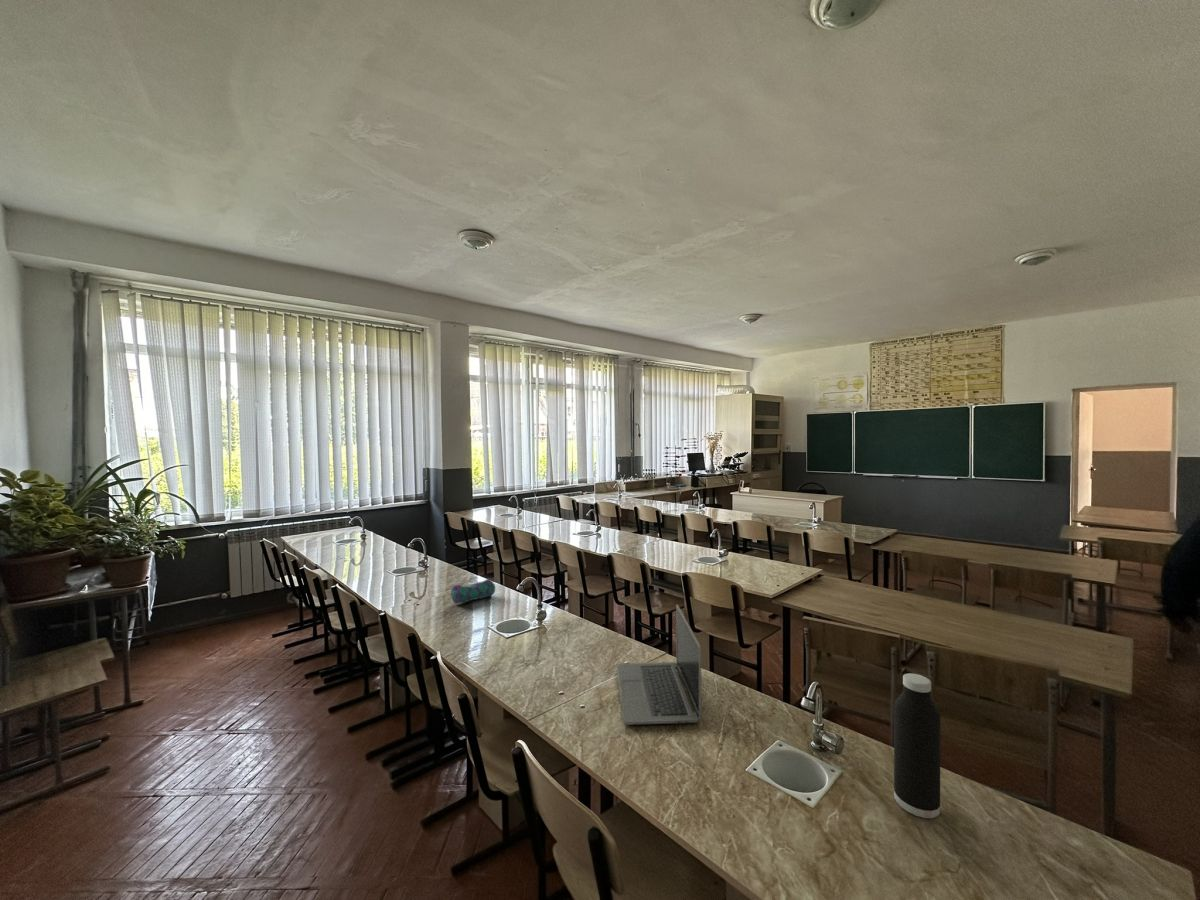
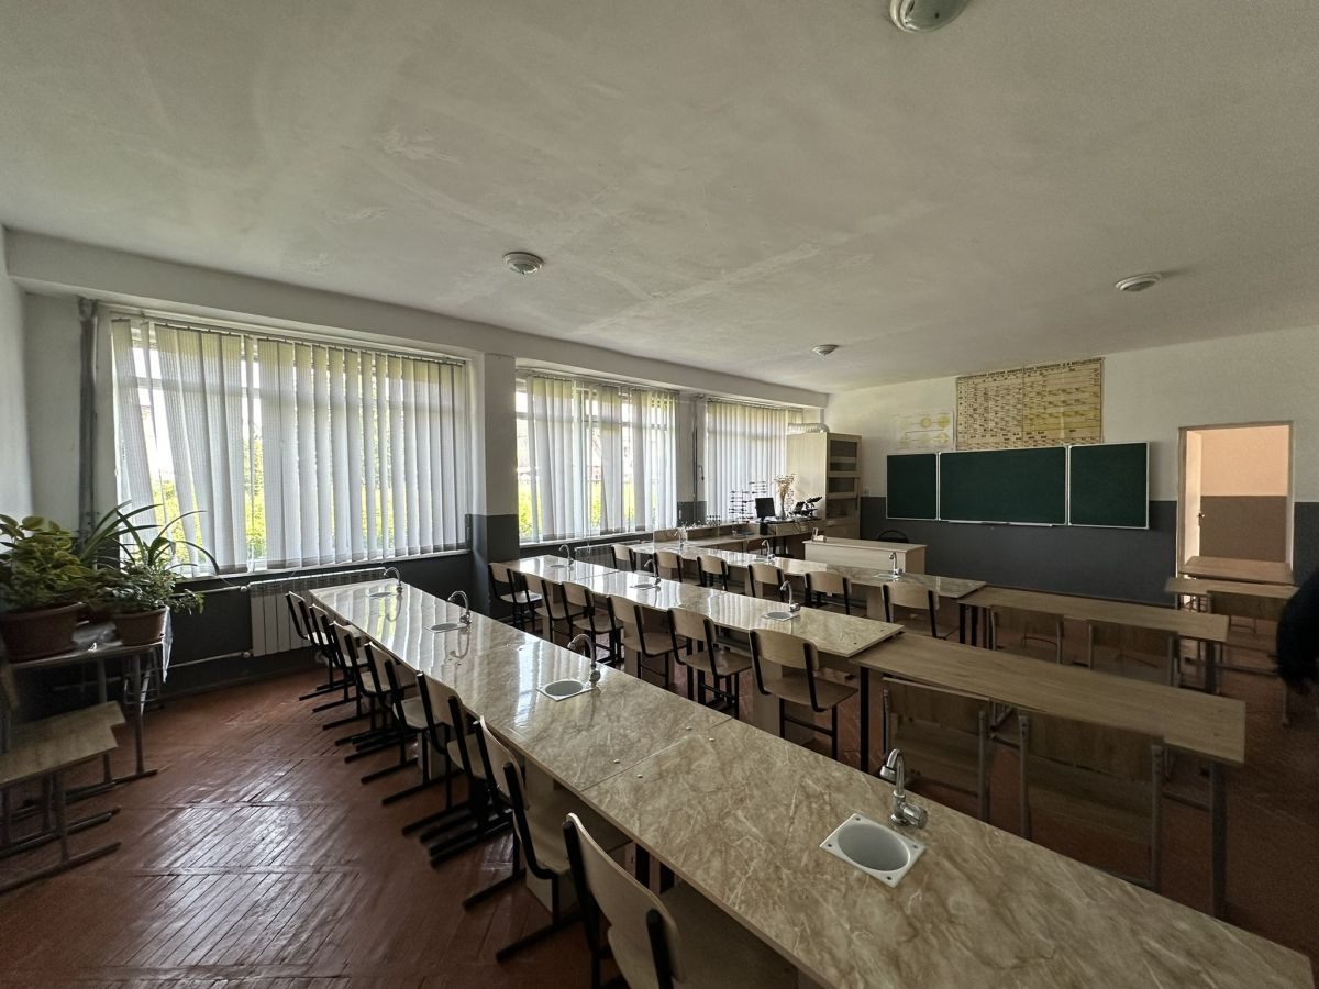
- laptop [615,604,702,726]
- pencil case [450,578,496,605]
- water bottle [893,672,941,819]
